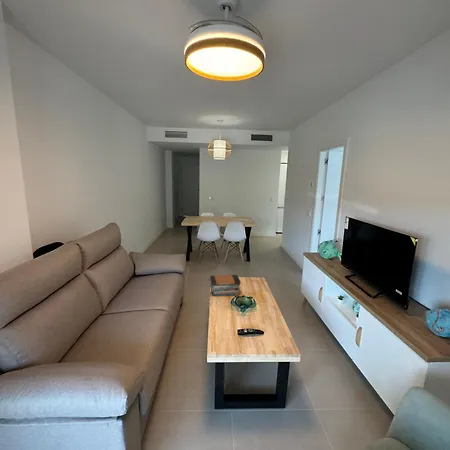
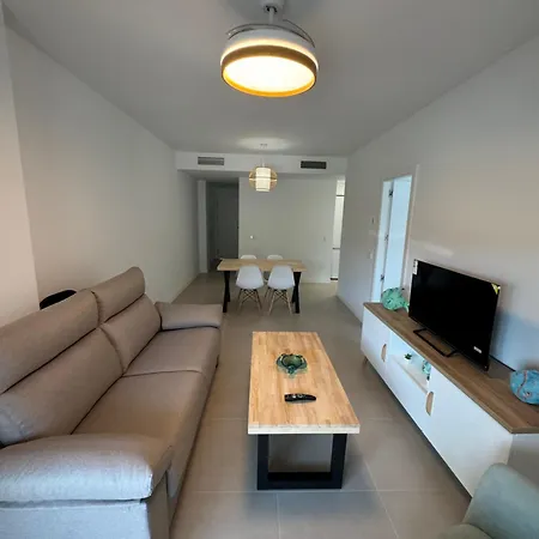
- book stack [209,274,241,297]
